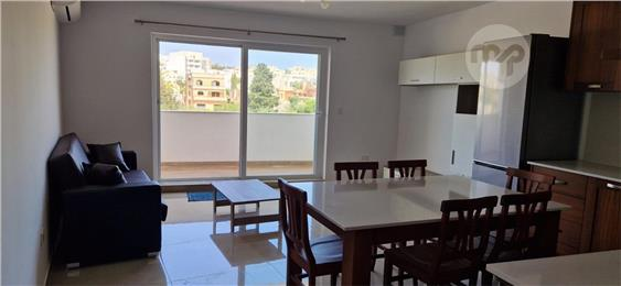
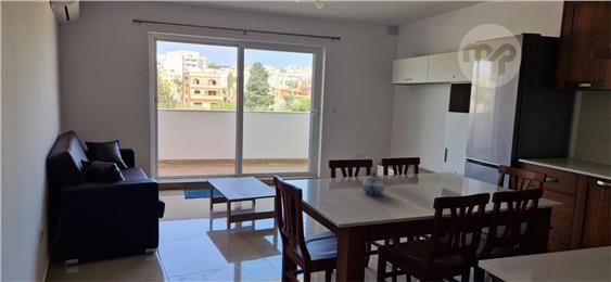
+ teapot [361,171,385,196]
